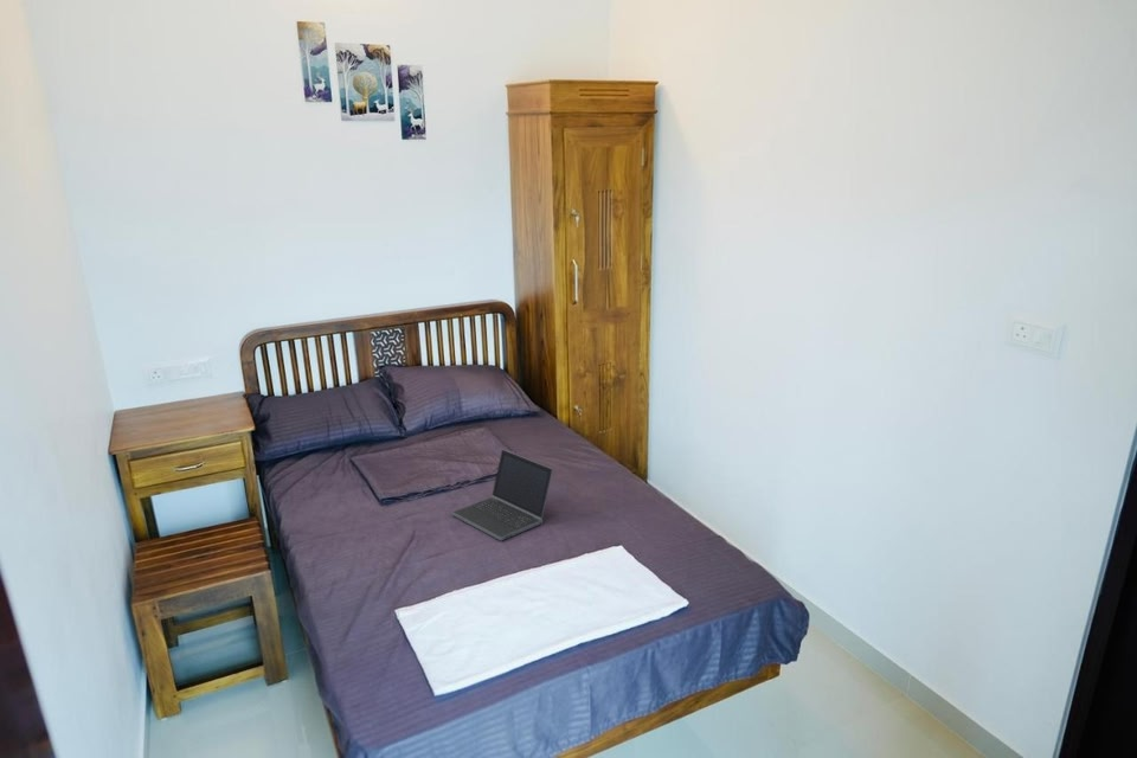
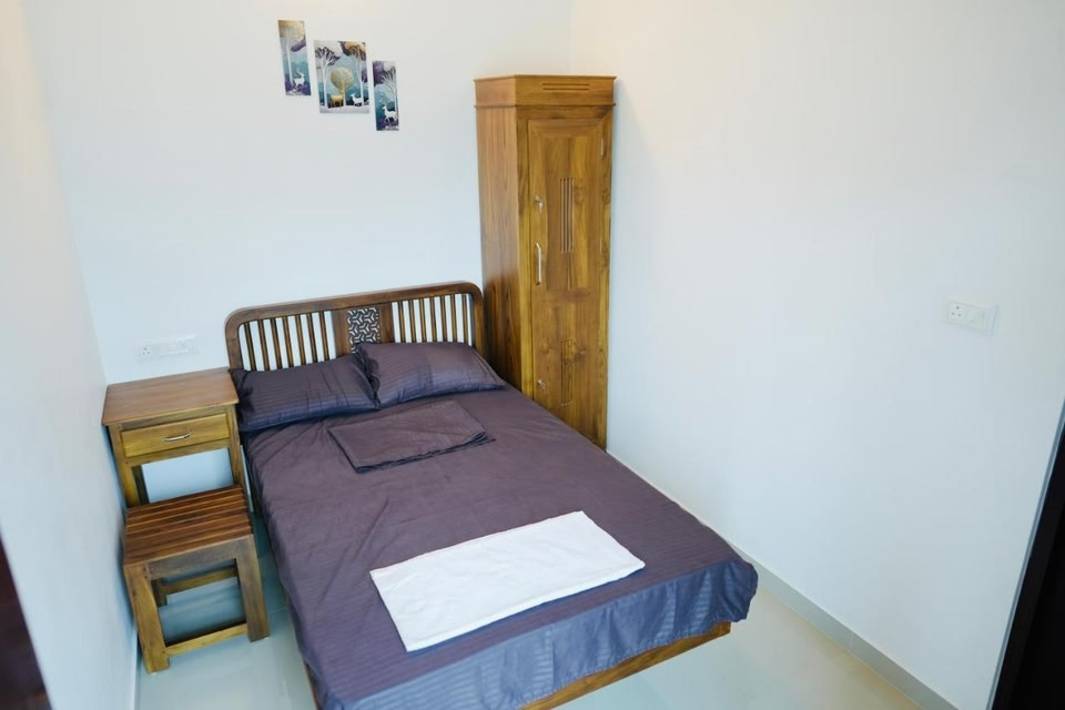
- laptop computer [451,448,554,541]
